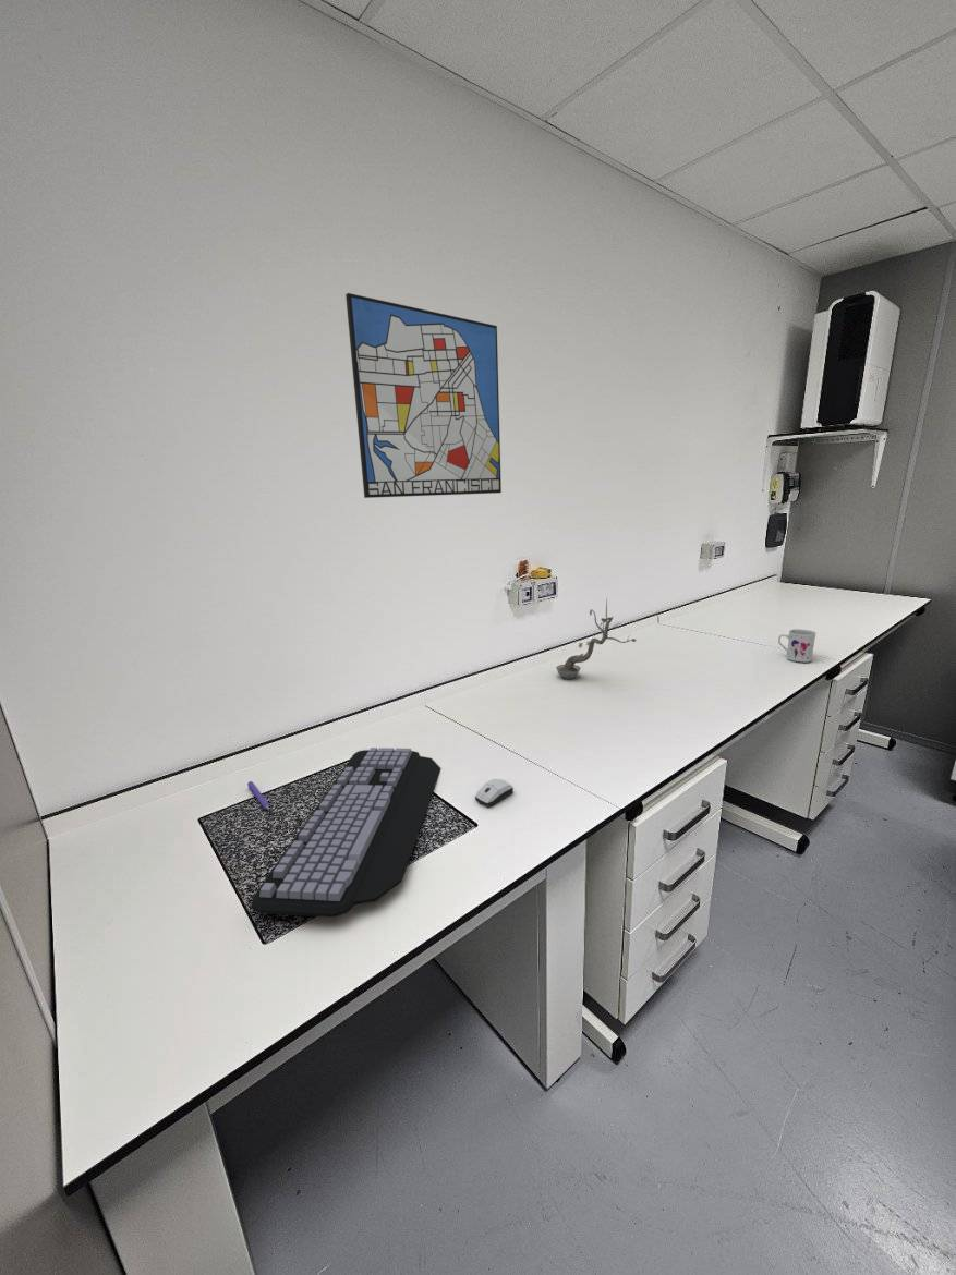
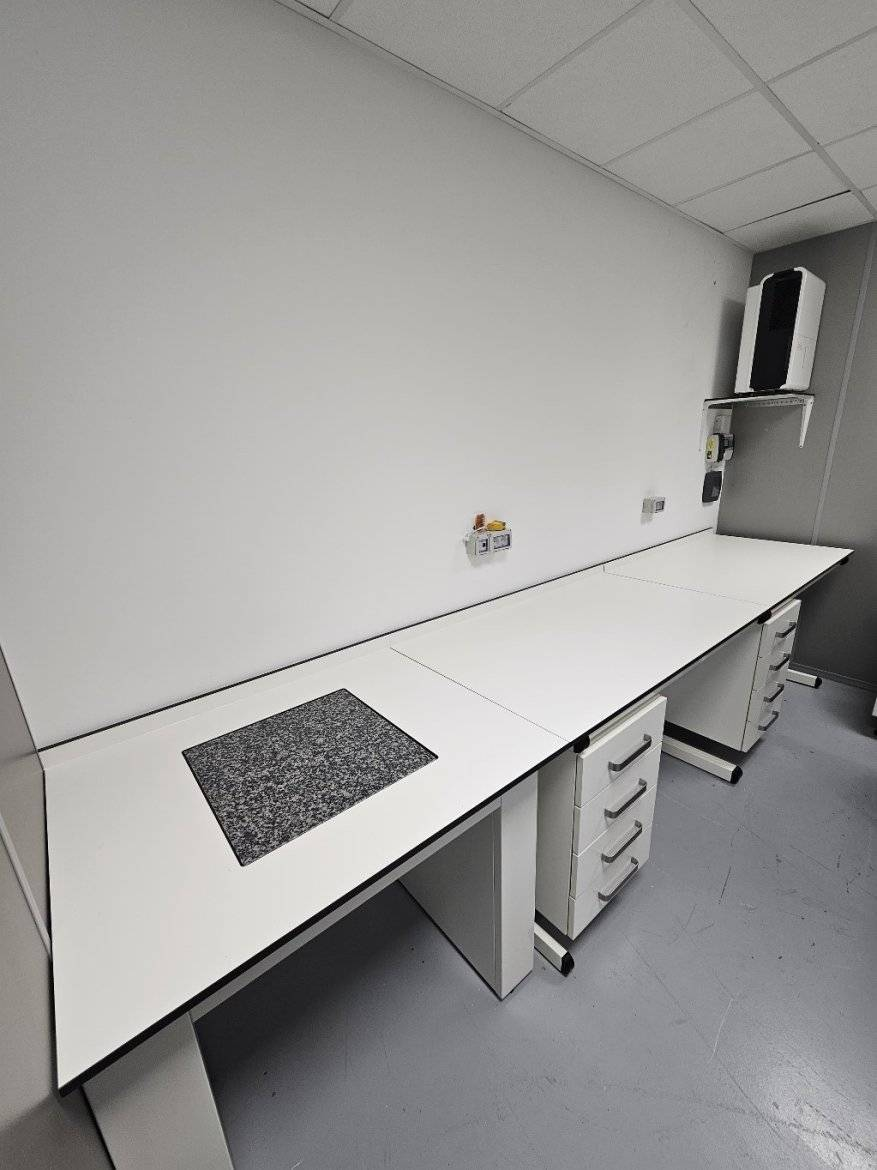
- pen [246,780,270,811]
- plant [555,598,637,680]
- wall art [344,292,503,499]
- computer mouse [474,778,515,807]
- mug [777,628,818,664]
- keyboard [250,746,441,919]
